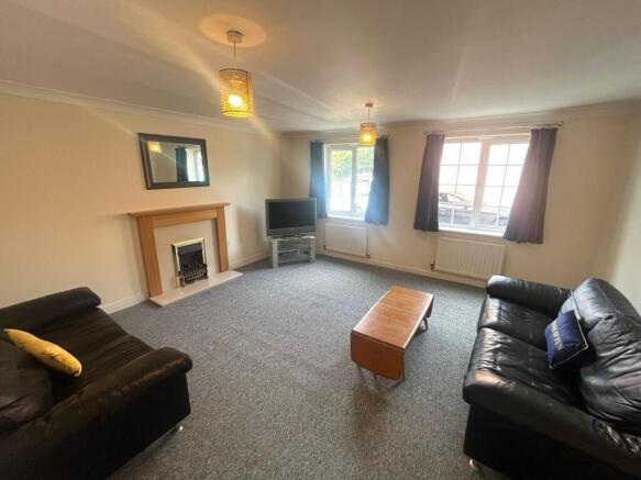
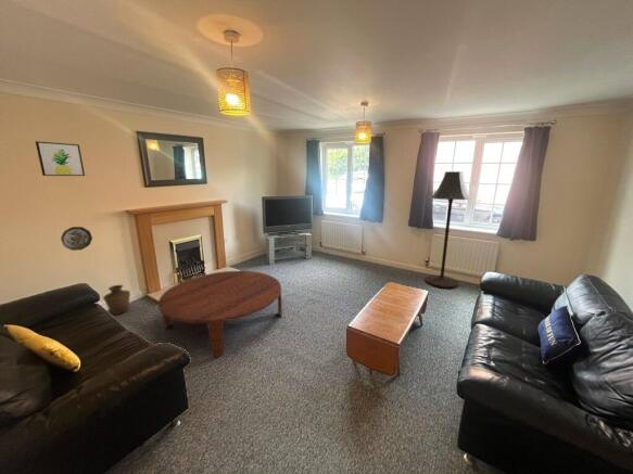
+ decorative plate [60,226,93,252]
+ vase [102,284,131,316]
+ wall art [35,140,86,177]
+ coffee table [157,270,283,358]
+ floor lamp [425,170,473,290]
